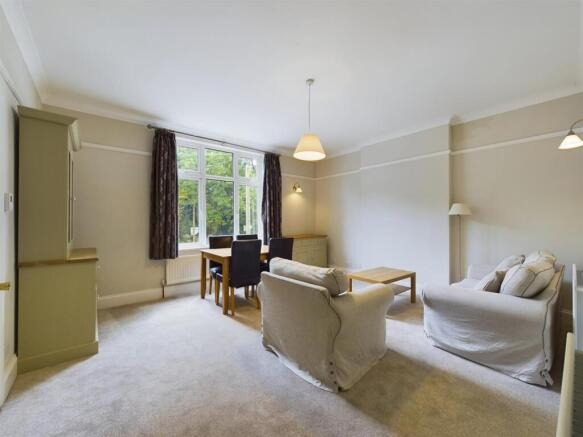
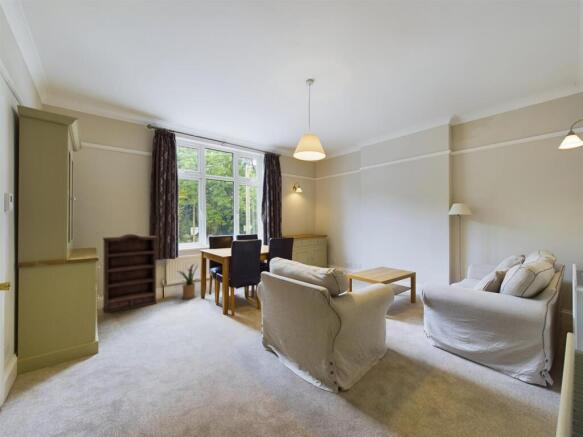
+ bookshelf [101,233,158,314]
+ house plant [176,262,200,300]
